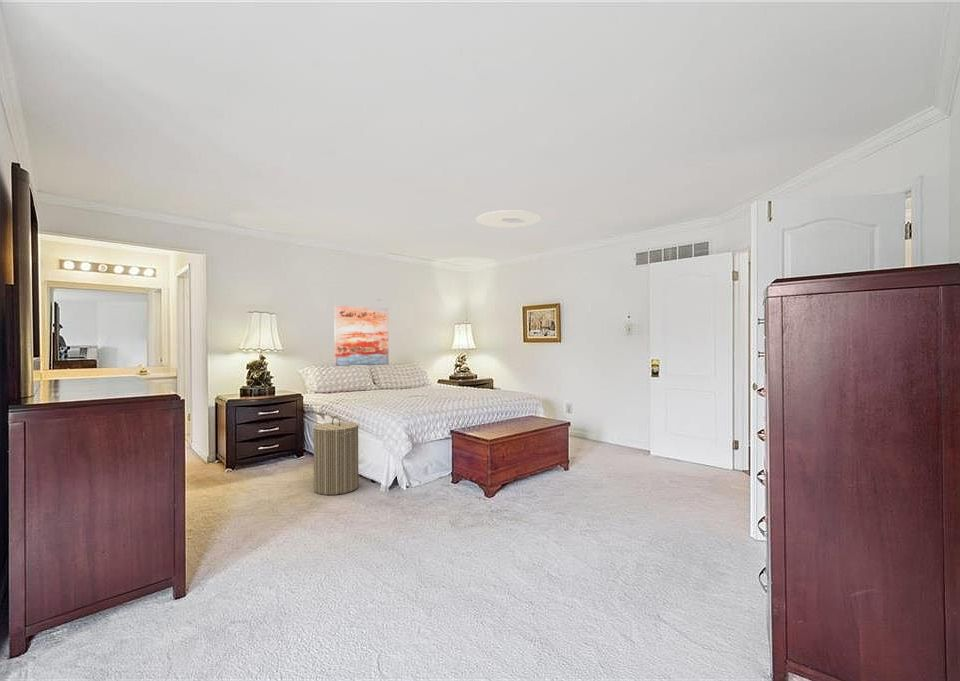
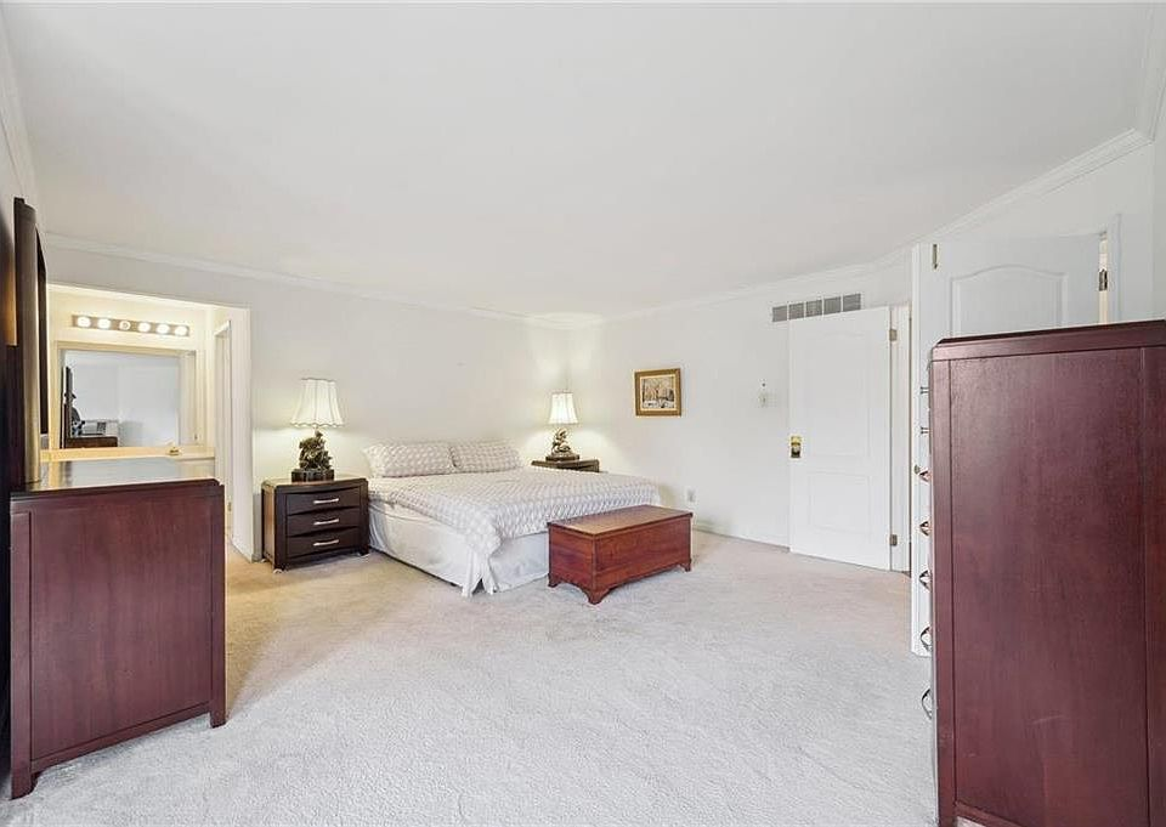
- wall art [333,305,390,367]
- laundry hamper [312,415,359,496]
- ceiling light [475,209,542,229]
